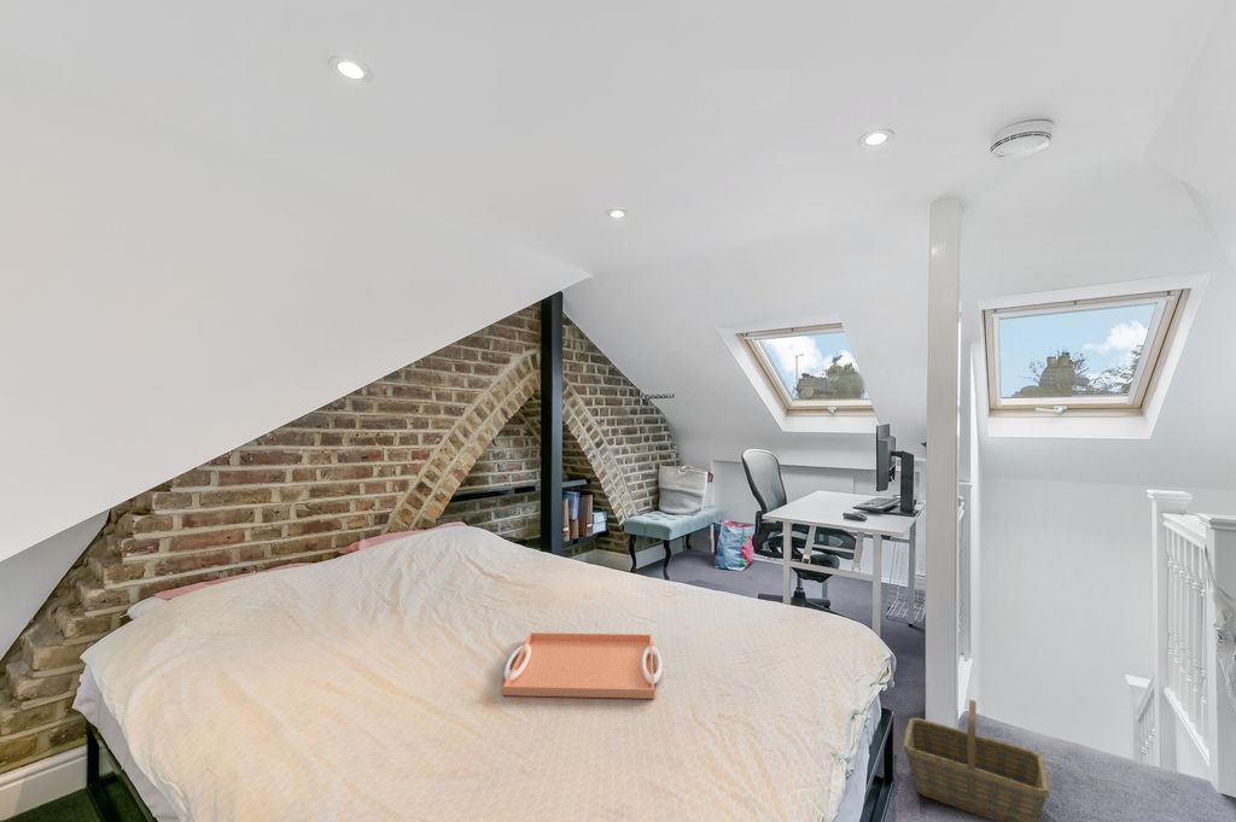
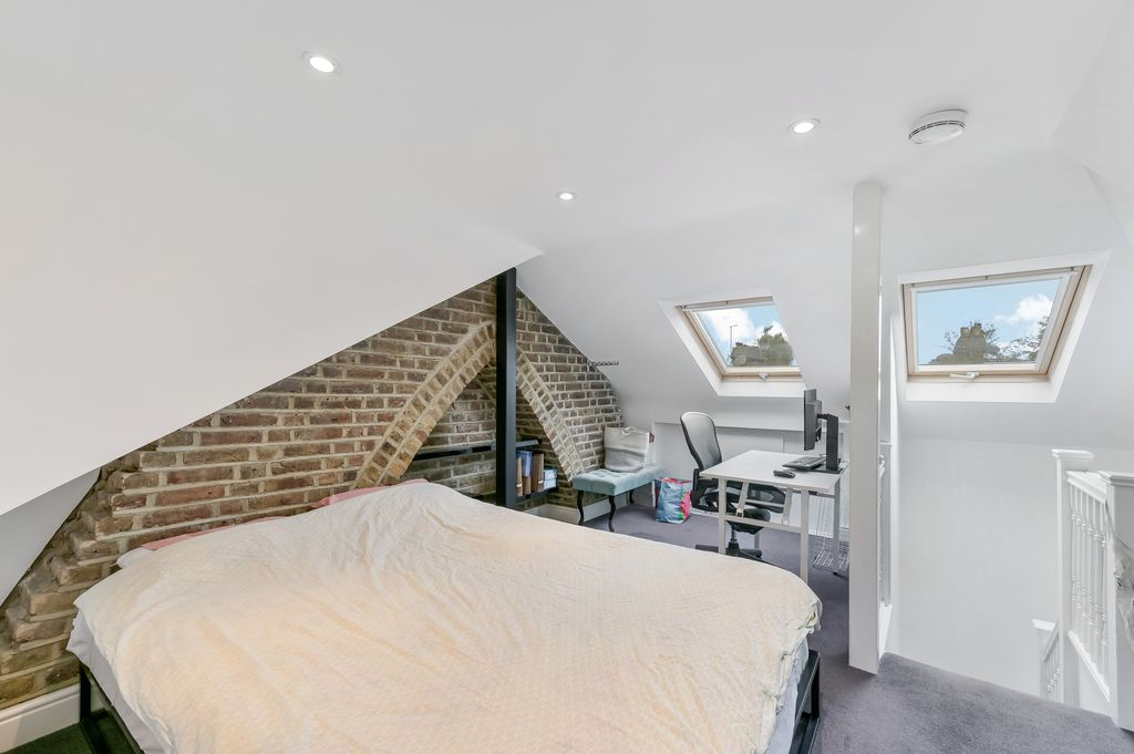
- basket [902,699,1050,822]
- serving tray [501,631,663,700]
